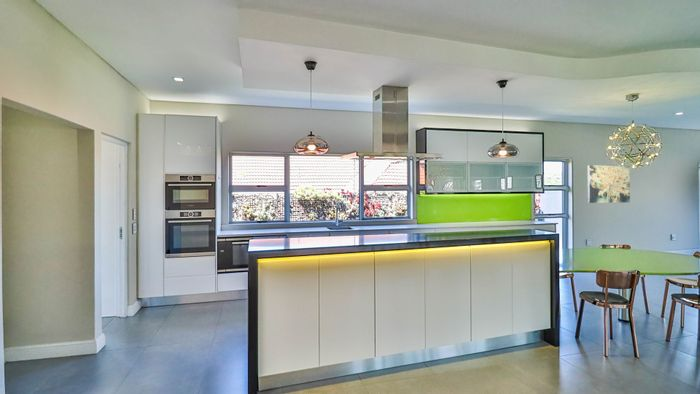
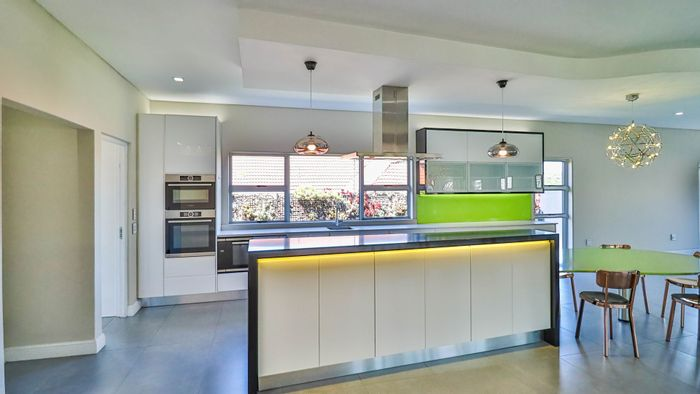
- wall art [587,164,631,204]
